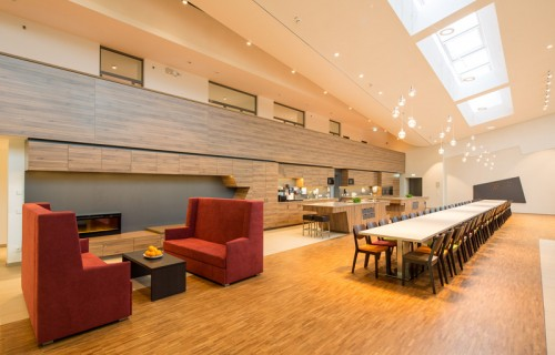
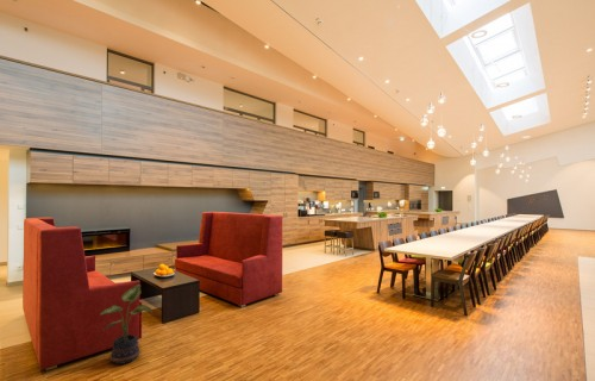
+ potted plant [99,283,154,366]
